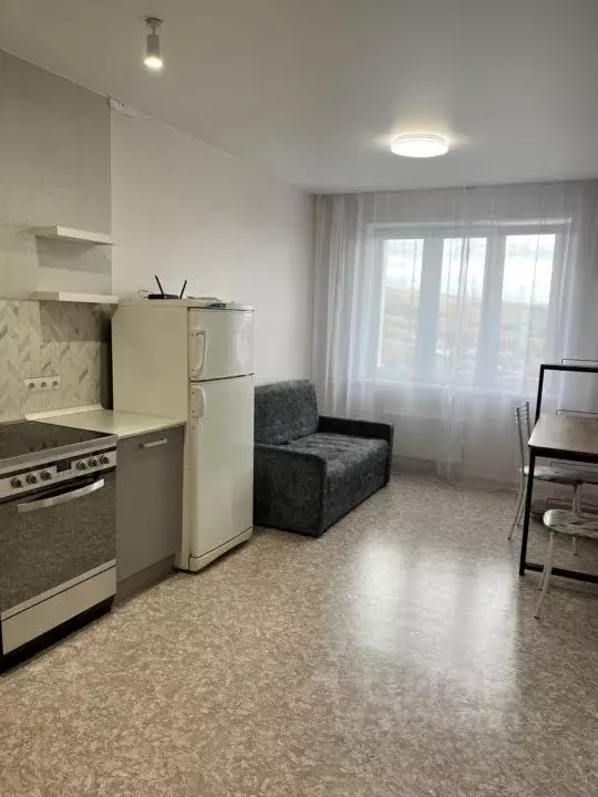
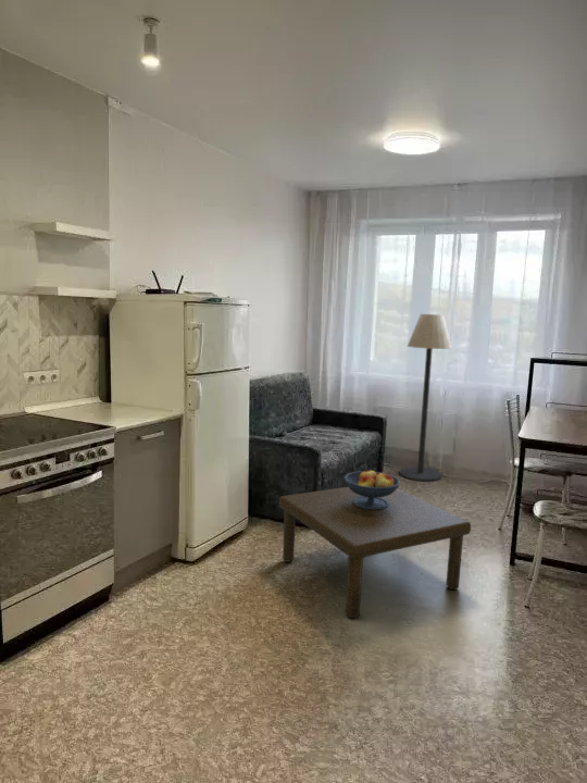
+ fruit bowl [344,468,401,510]
+ floor lamp [398,313,453,482]
+ coffee table [278,486,472,619]
